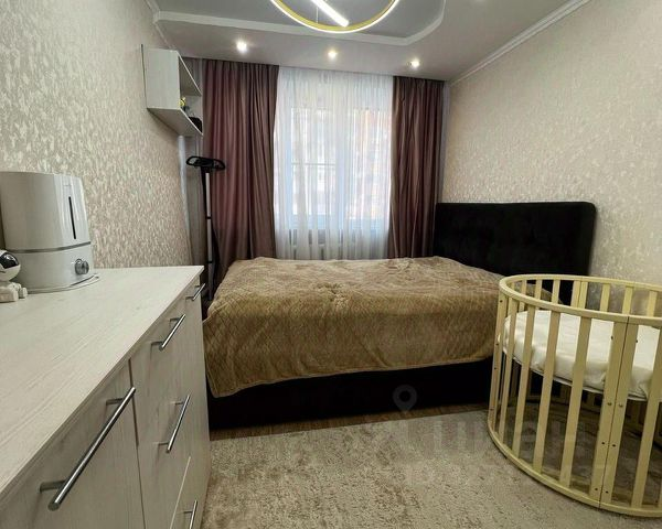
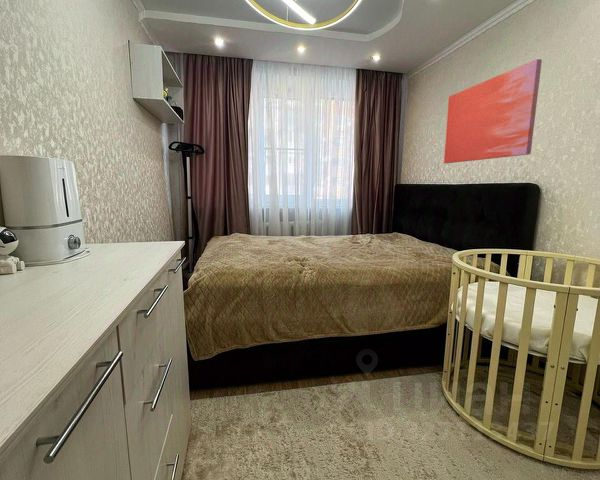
+ wall art [443,58,543,164]
